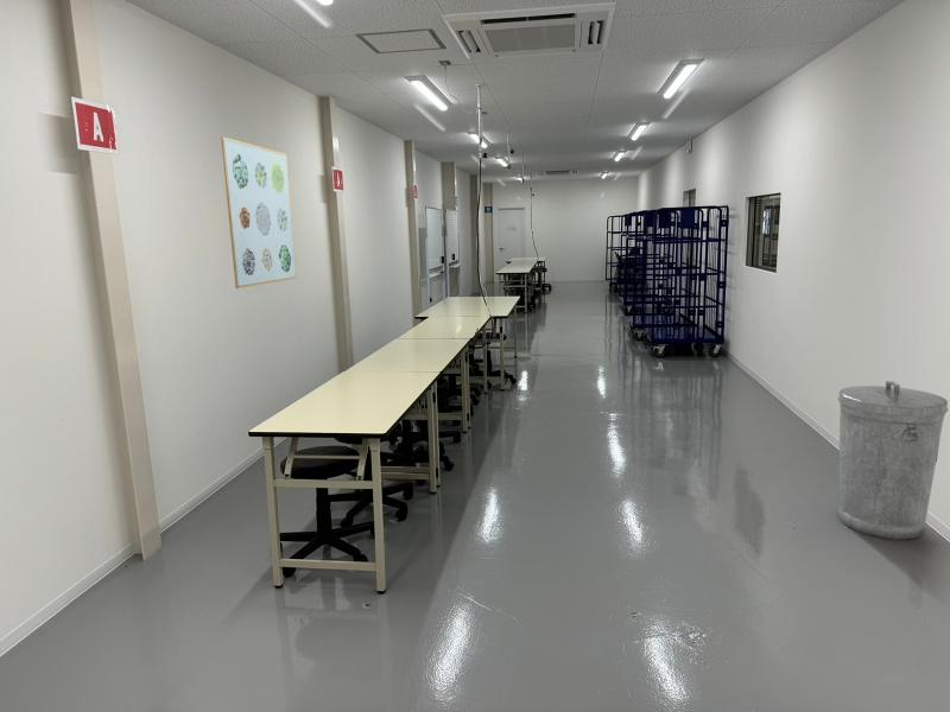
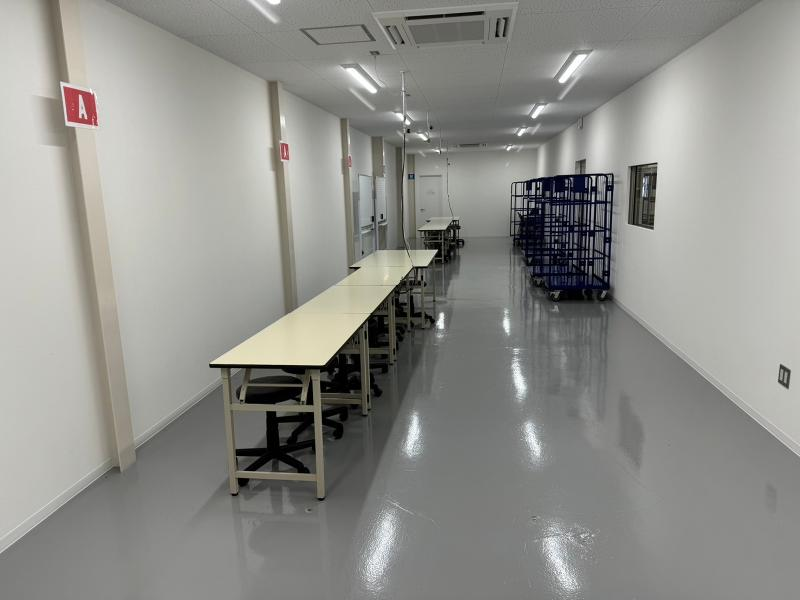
- trash can [836,380,949,541]
- wall art [220,135,298,290]
